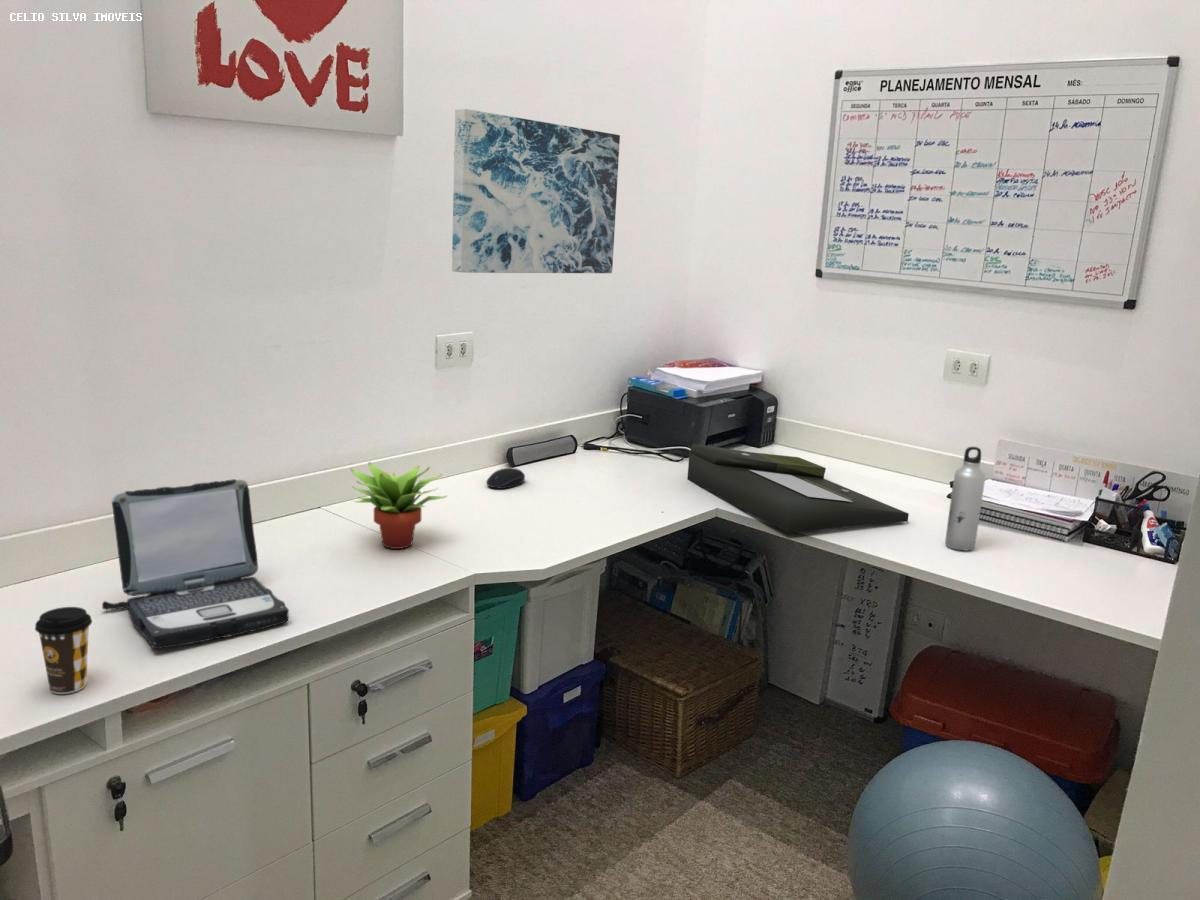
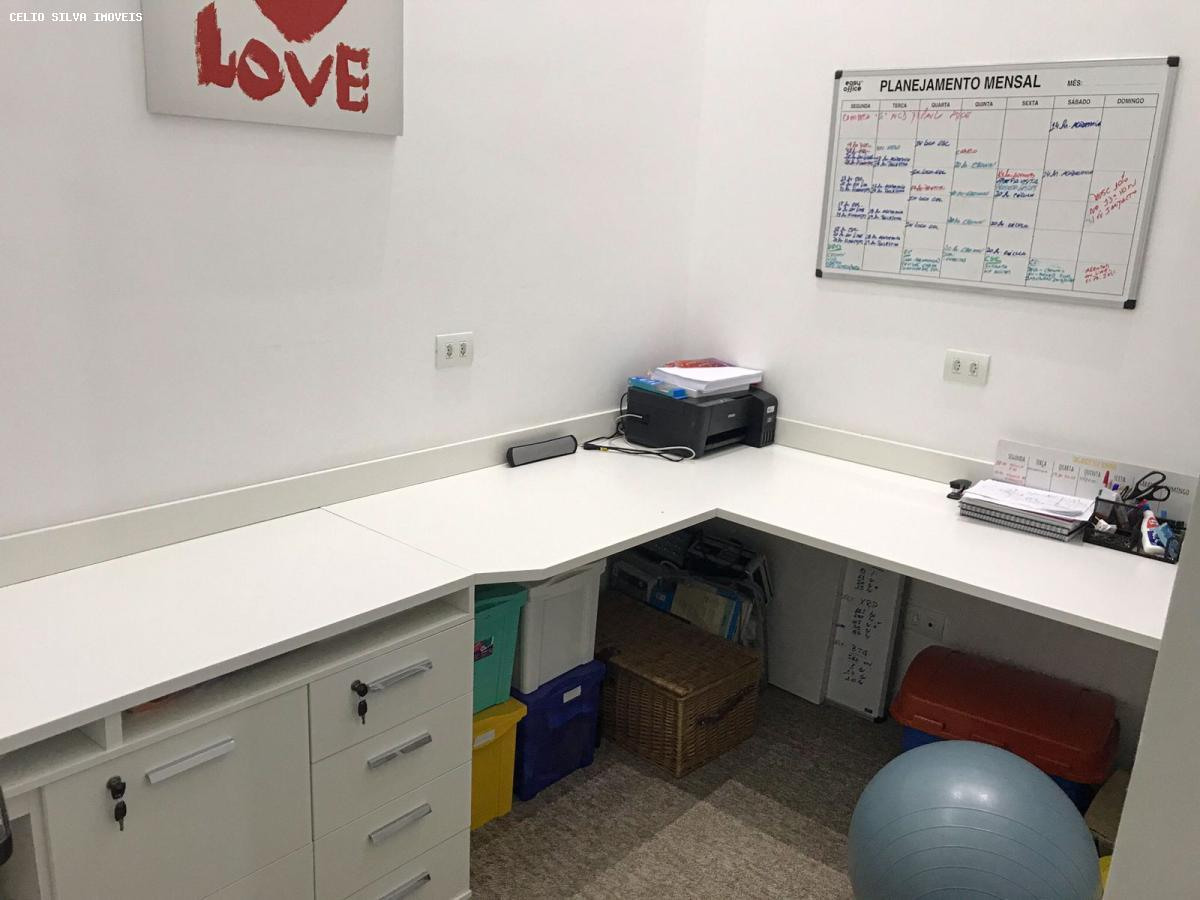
- wall art [451,108,621,274]
- laptop [101,478,290,650]
- computer mouse [485,467,526,490]
- succulent plant [349,461,448,550]
- coffee cup [34,606,93,695]
- document tray [686,443,910,534]
- water bottle [944,446,986,552]
